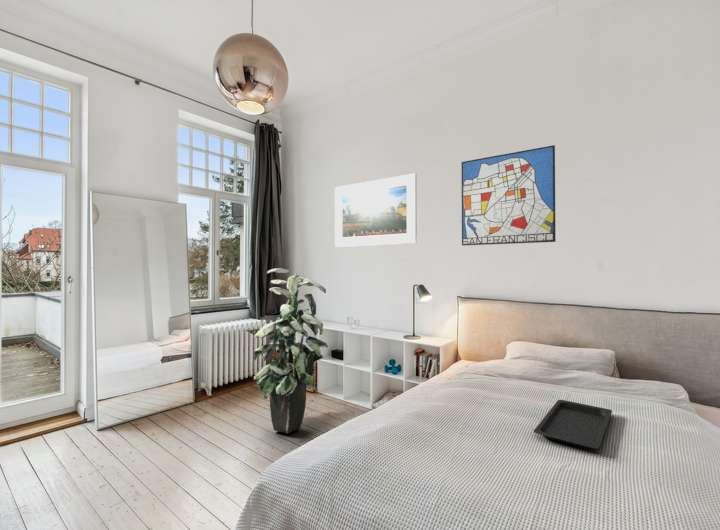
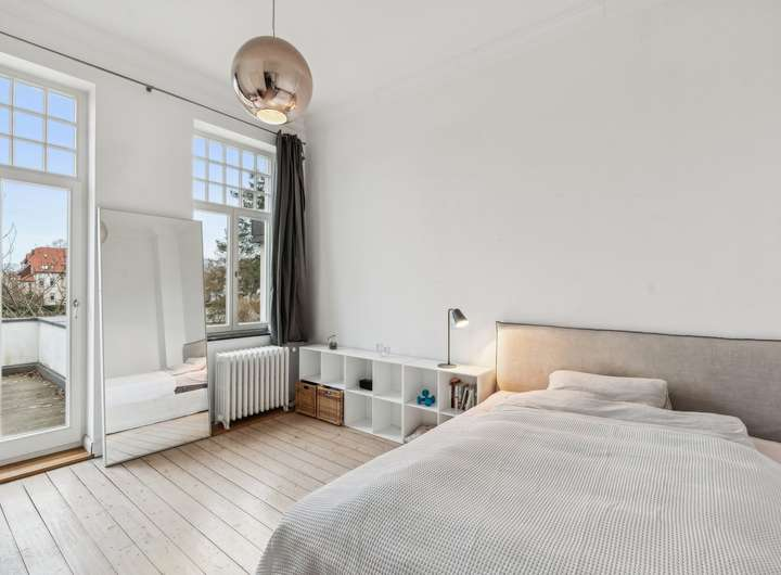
- indoor plant [245,267,329,434]
- serving tray [533,399,613,450]
- wall art [461,144,557,246]
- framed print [334,172,418,248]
